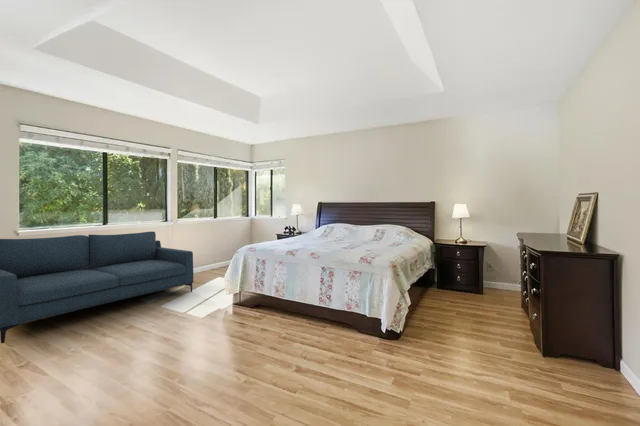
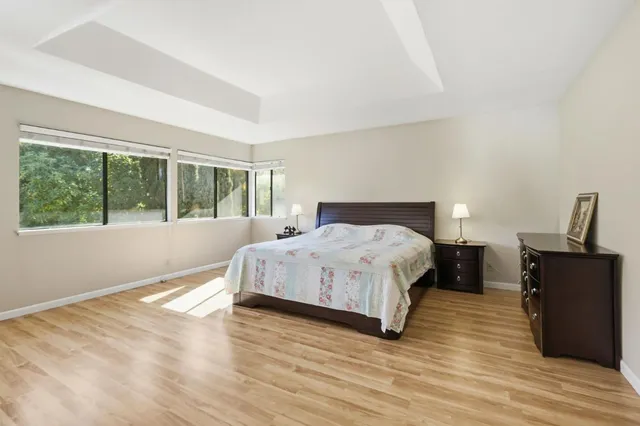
- sofa [0,231,194,344]
